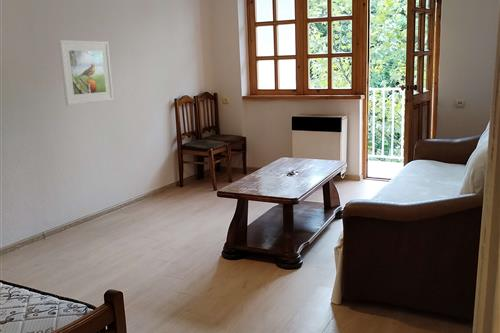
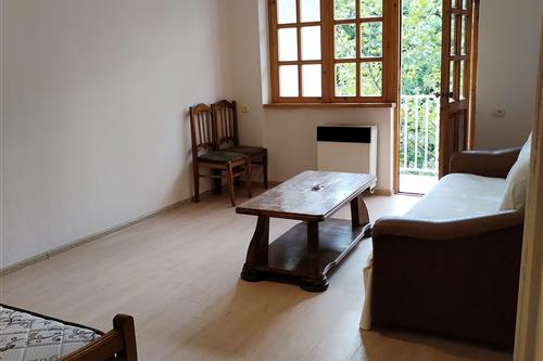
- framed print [57,39,115,106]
